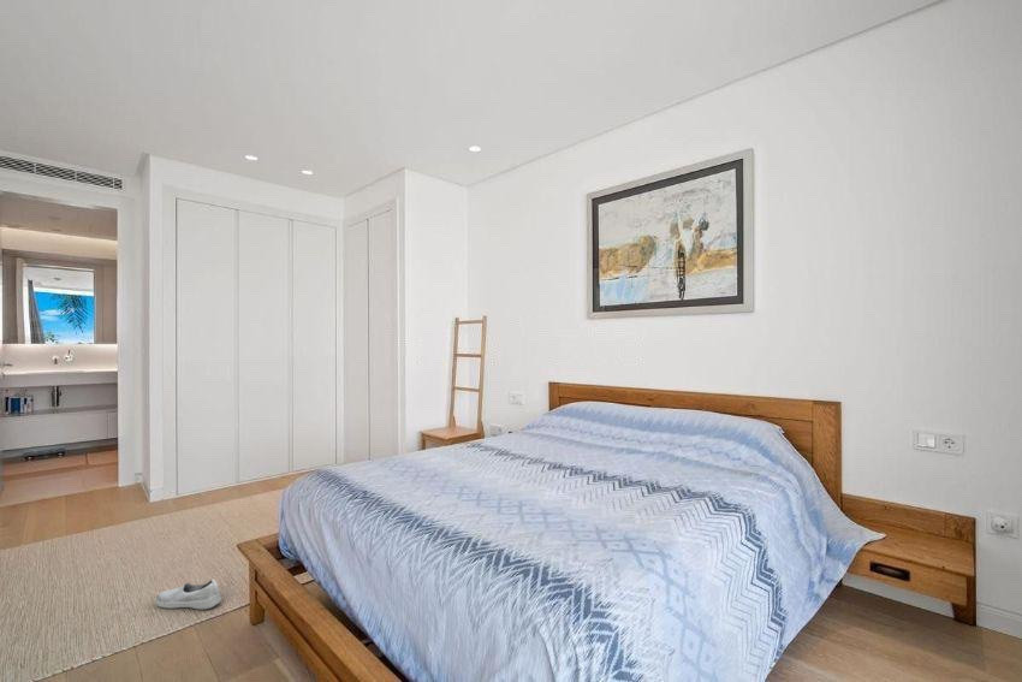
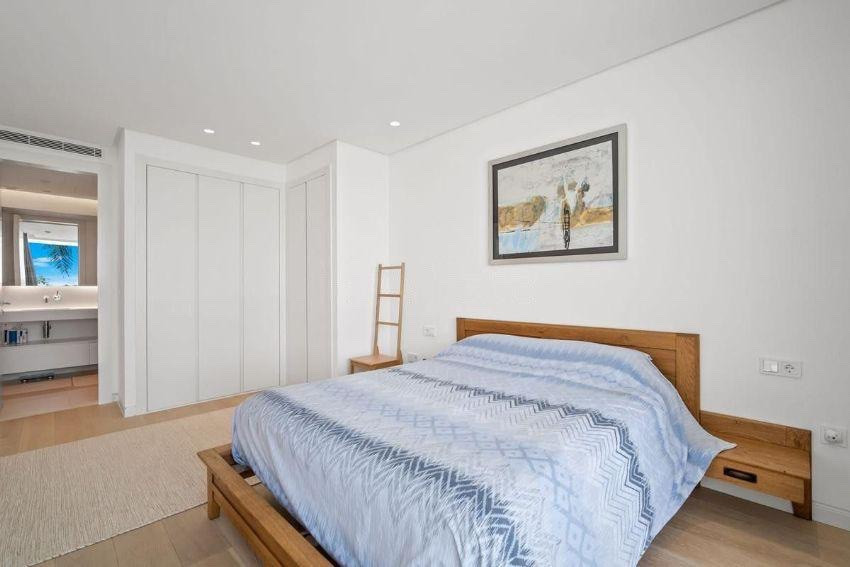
- shoe [154,577,224,610]
